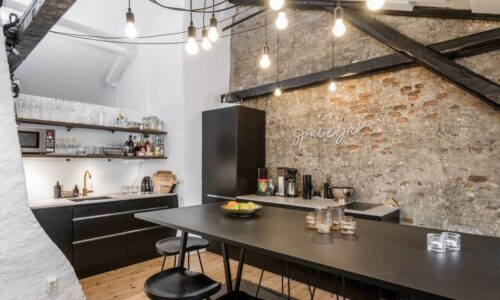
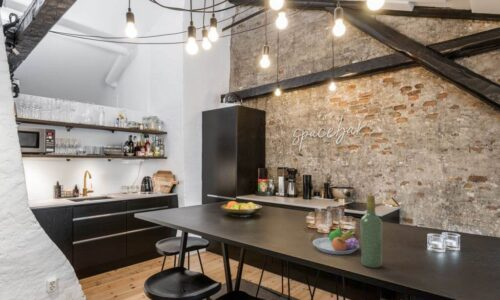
+ fruit bowl [312,228,360,255]
+ wine bottle [360,194,383,269]
